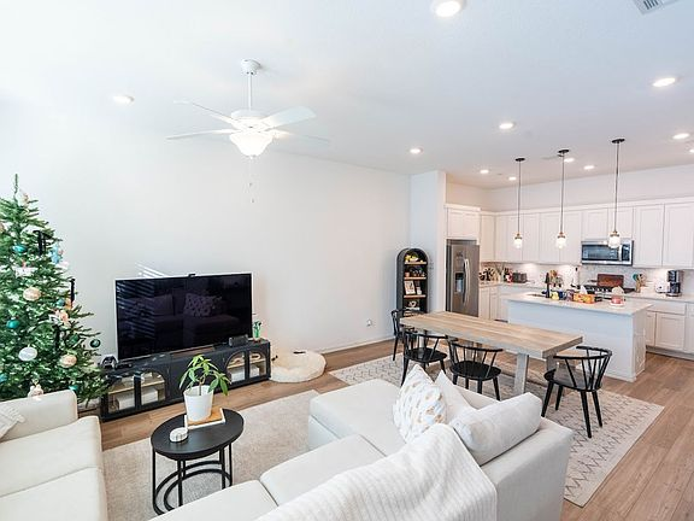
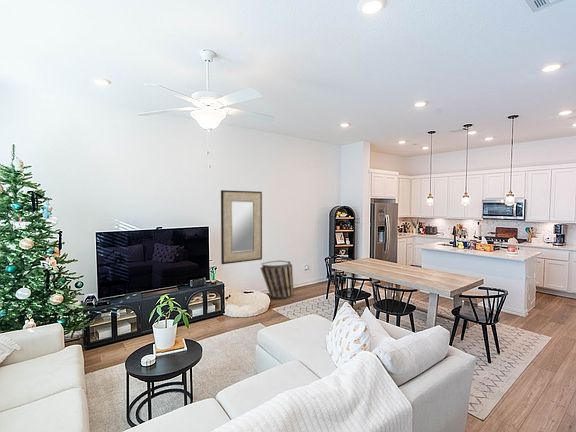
+ basket [260,260,294,300]
+ home mirror [220,189,263,265]
